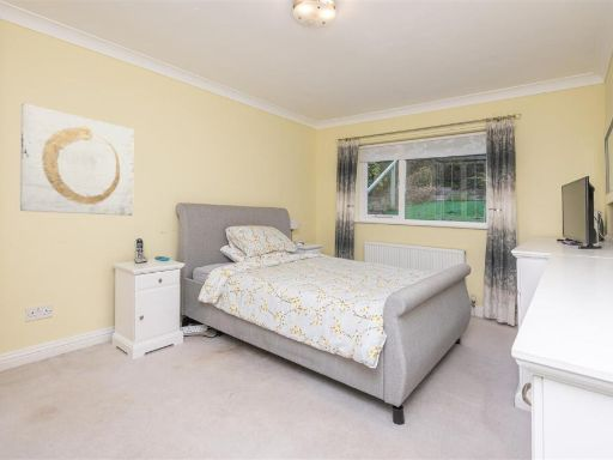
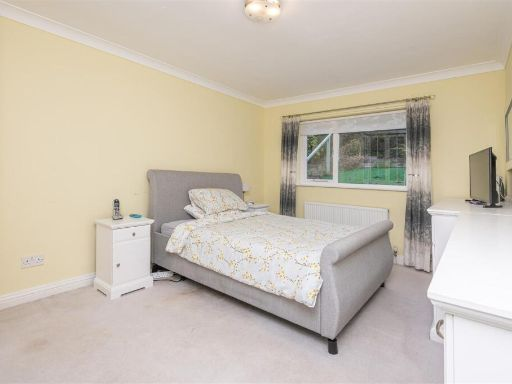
- wall art [19,102,135,217]
